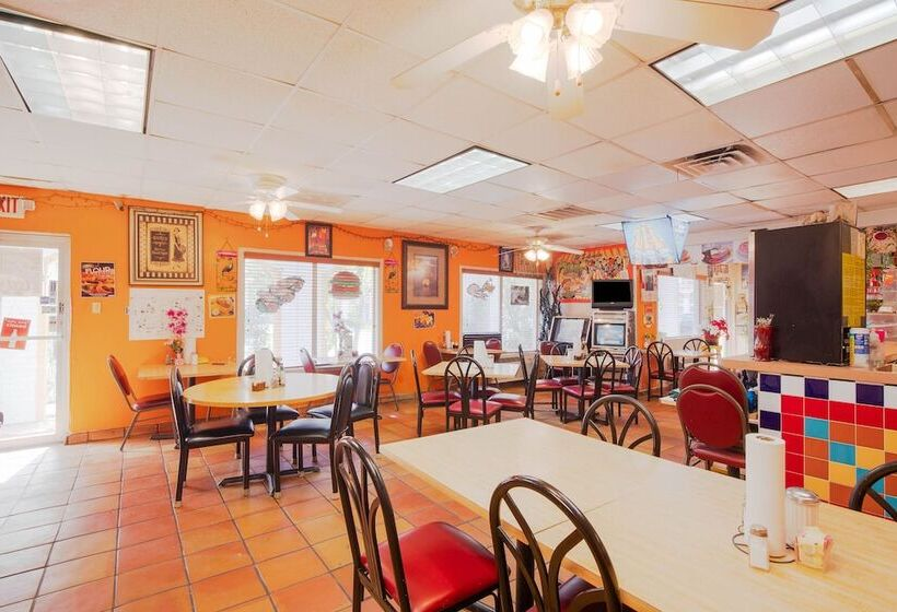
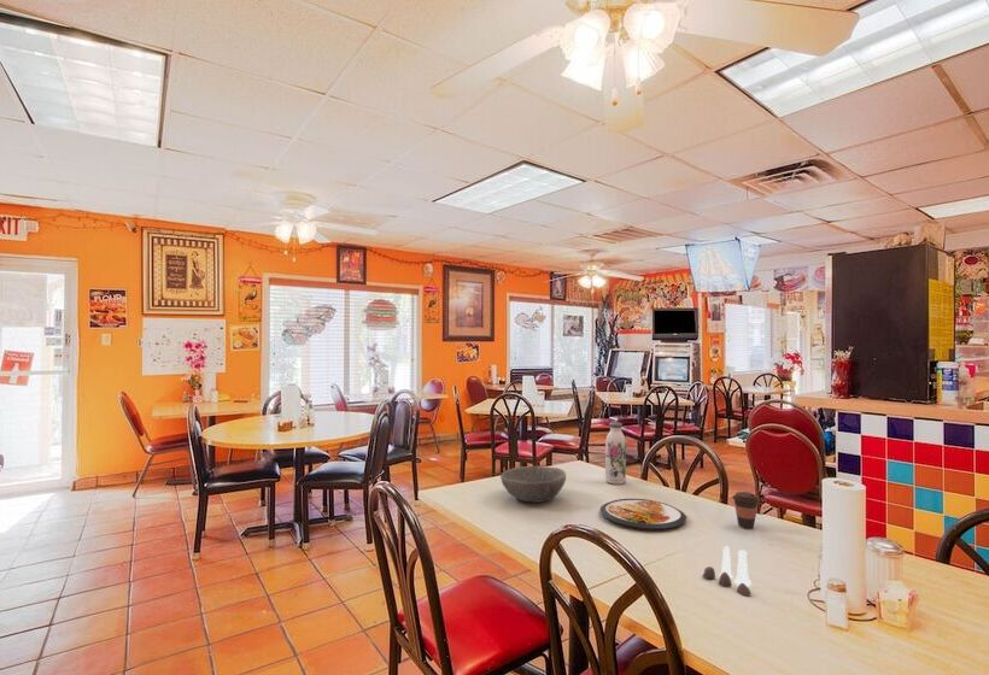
+ dish [599,498,687,532]
+ bowl [499,465,567,504]
+ coffee cup [732,491,761,529]
+ salt and pepper shaker set [702,545,753,597]
+ water bottle [604,421,627,486]
